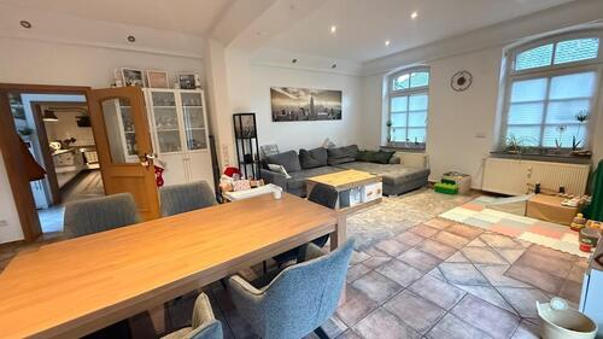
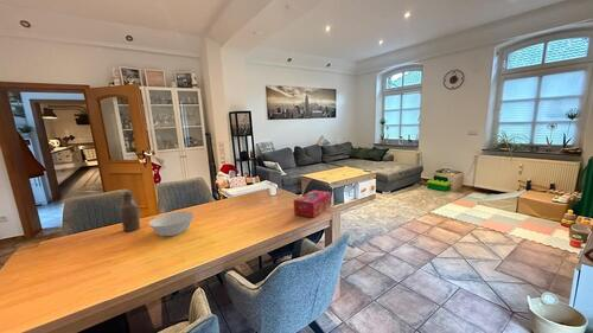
+ tissue box [293,190,332,218]
+ bowl [148,210,195,237]
+ bottle [119,190,141,232]
